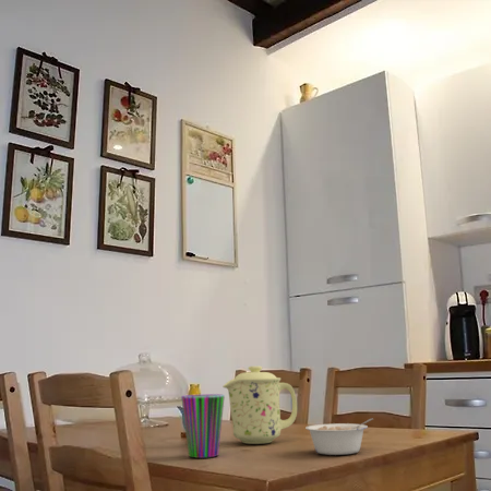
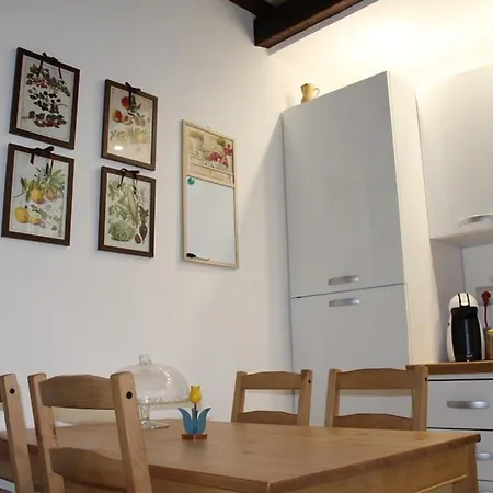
- cup [180,393,226,459]
- mug [221,366,298,445]
- legume [304,418,373,456]
